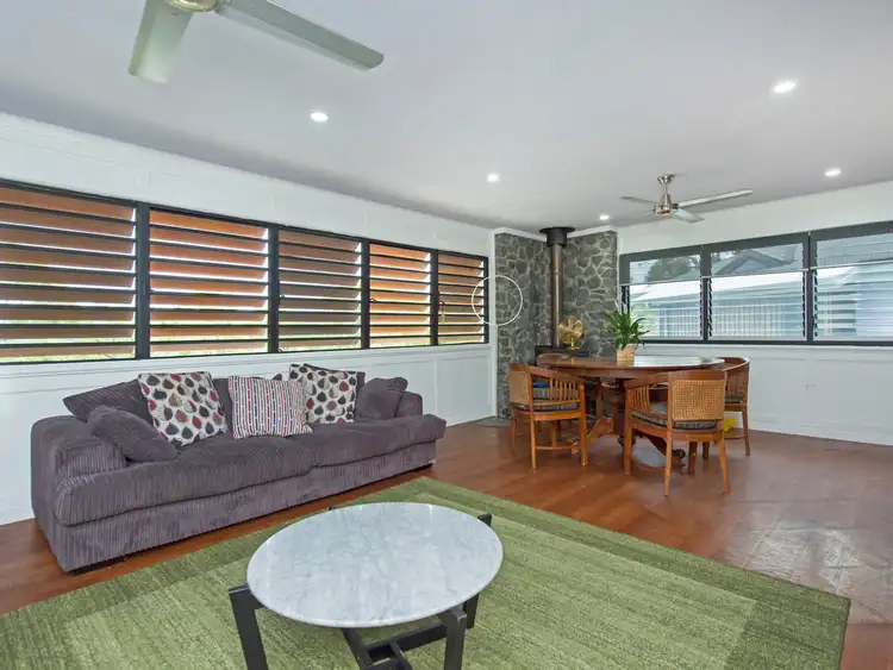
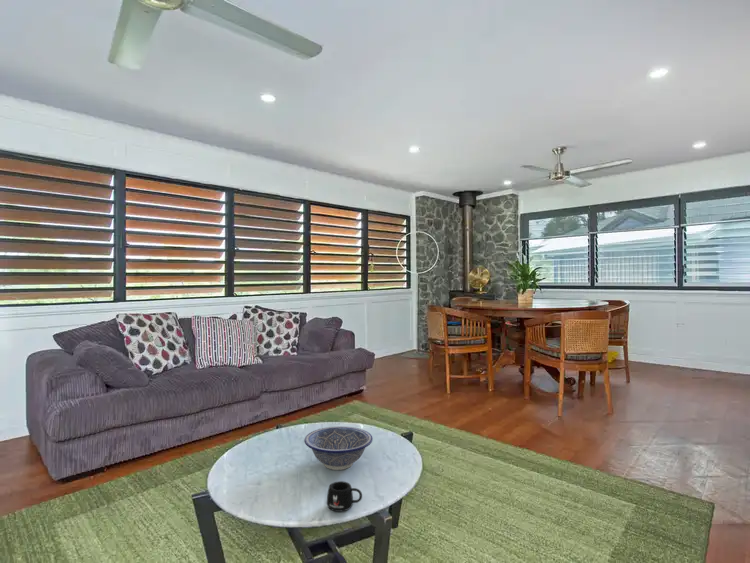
+ mug [326,480,363,513]
+ decorative bowl [303,425,374,471]
